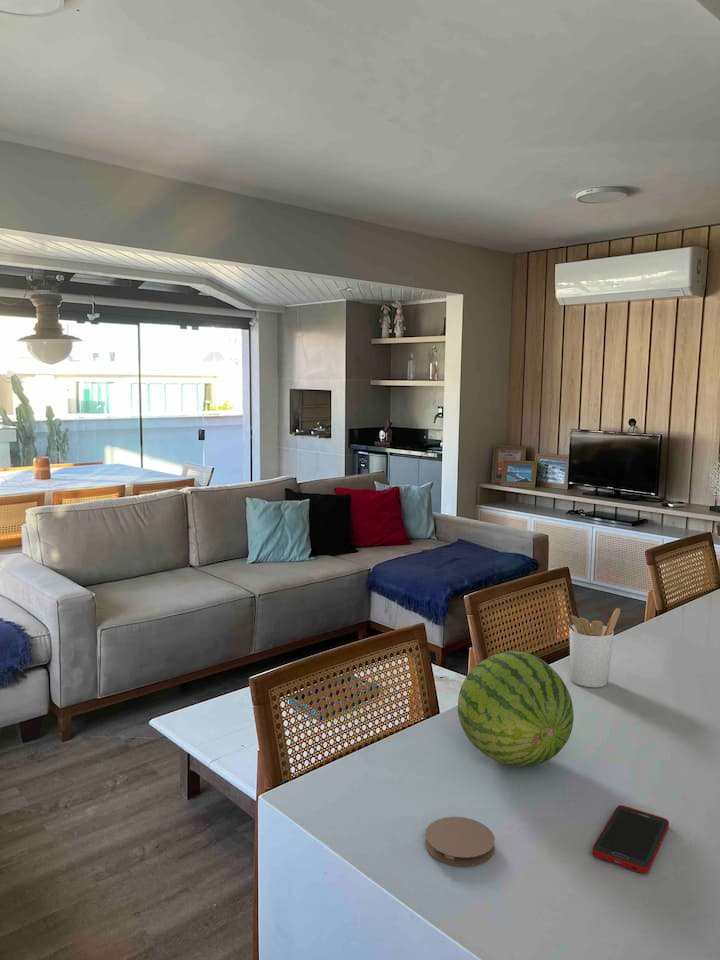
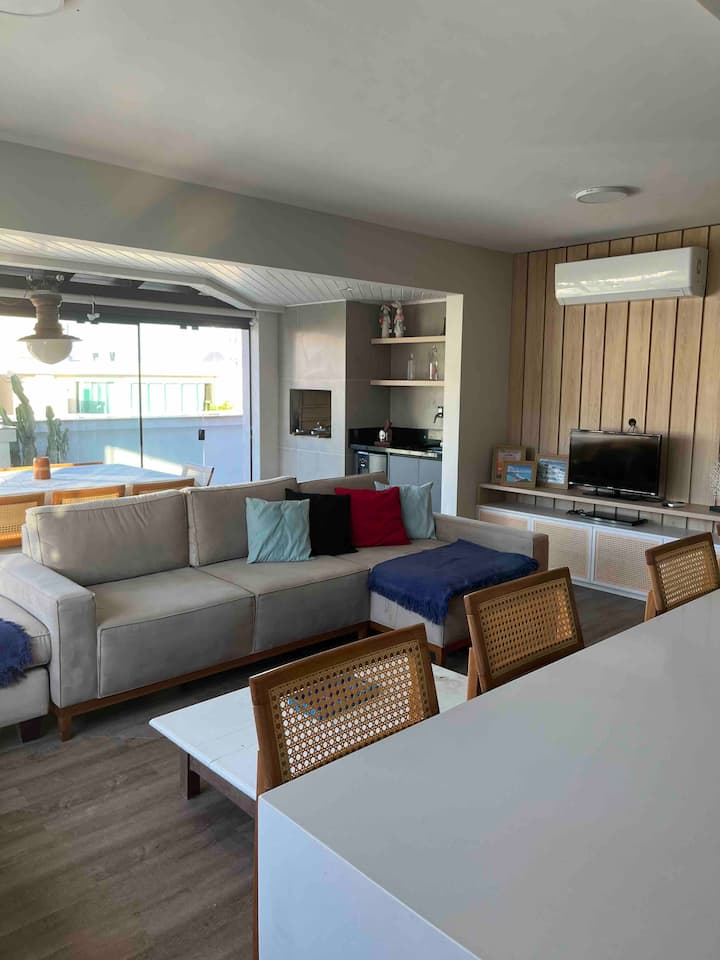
- utensil holder [560,607,621,688]
- coaster [424,816,496,868]
- cell phone [591,804,670,874]
- fruit [457,650,575,768]
